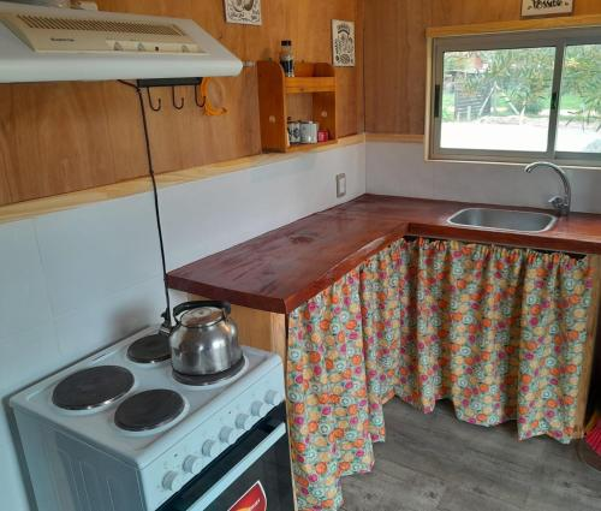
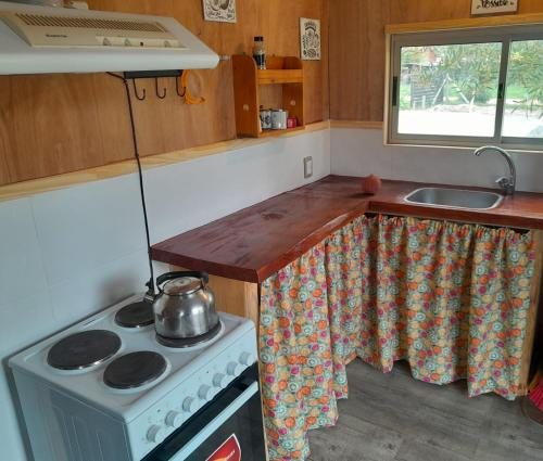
+ fruit [361,174,382,195]
